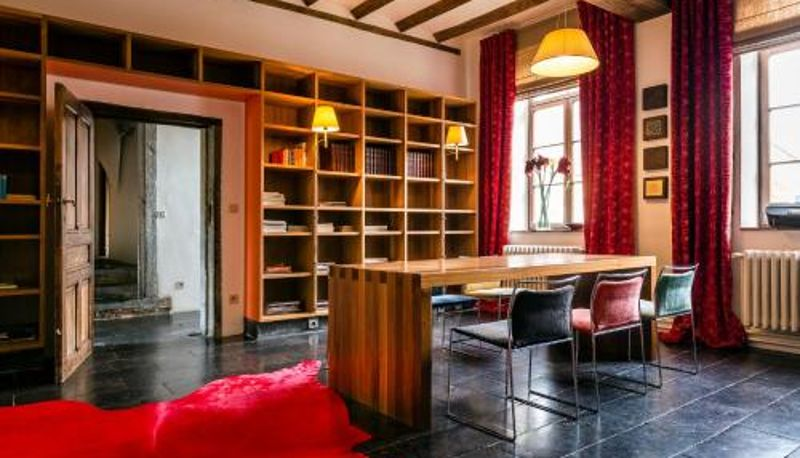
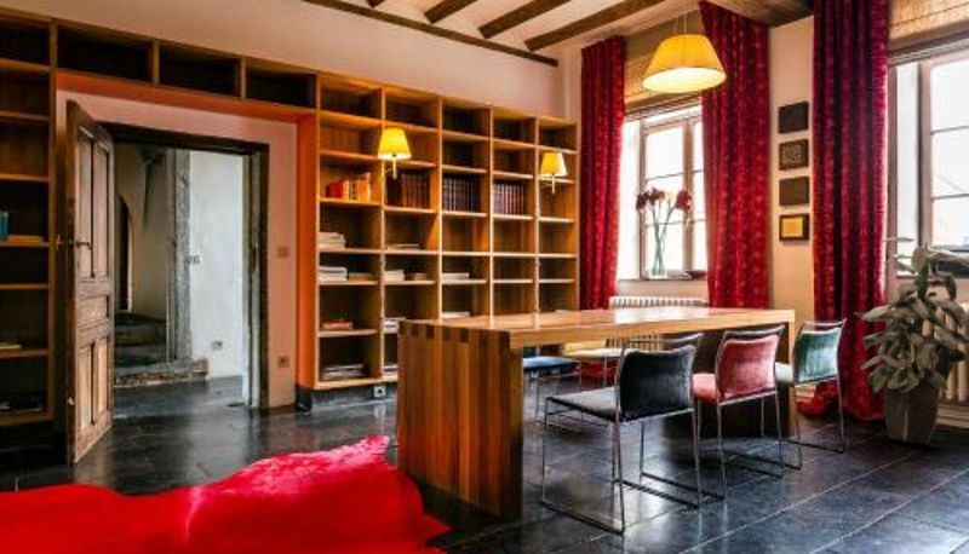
+ indoor plant [853,236,969,445]
